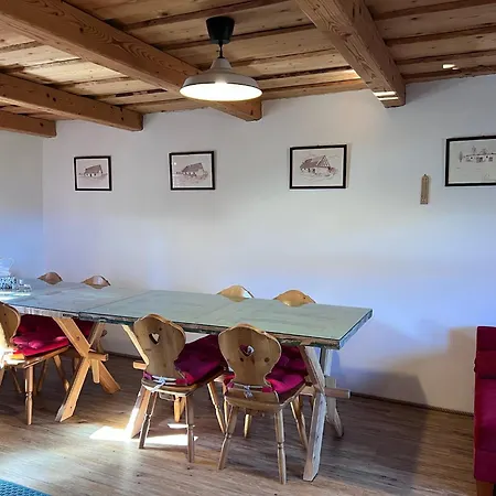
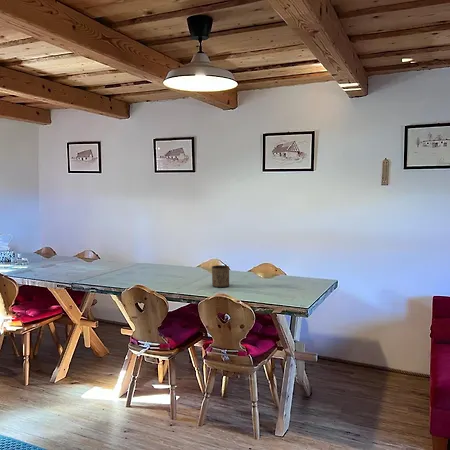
+ cup [211,264,230,288]
